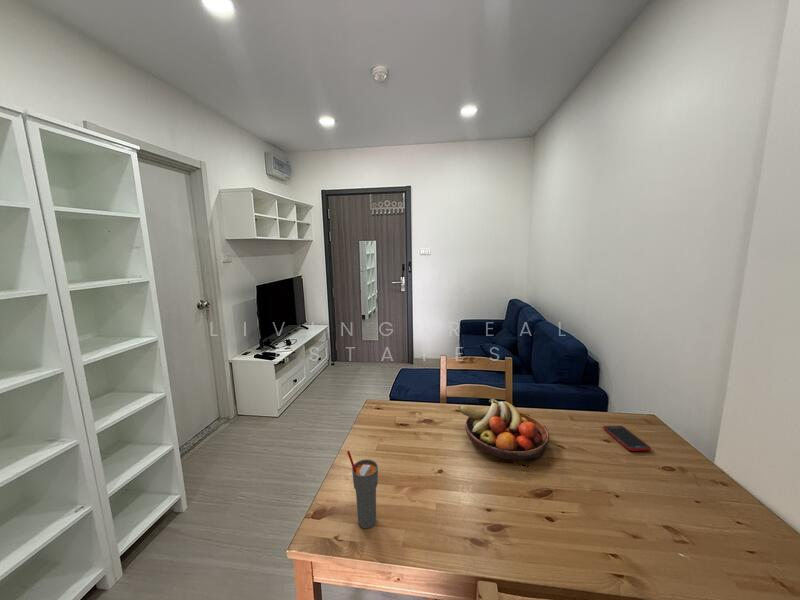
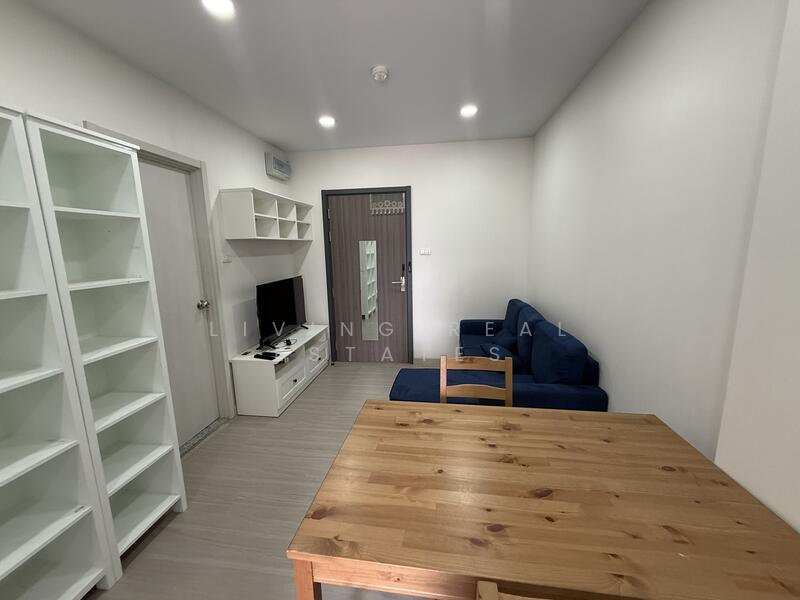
- cell phone [602,425,652,452]
- fruit bowl [458,398,550,461]
- cup [346,450,379,529]
